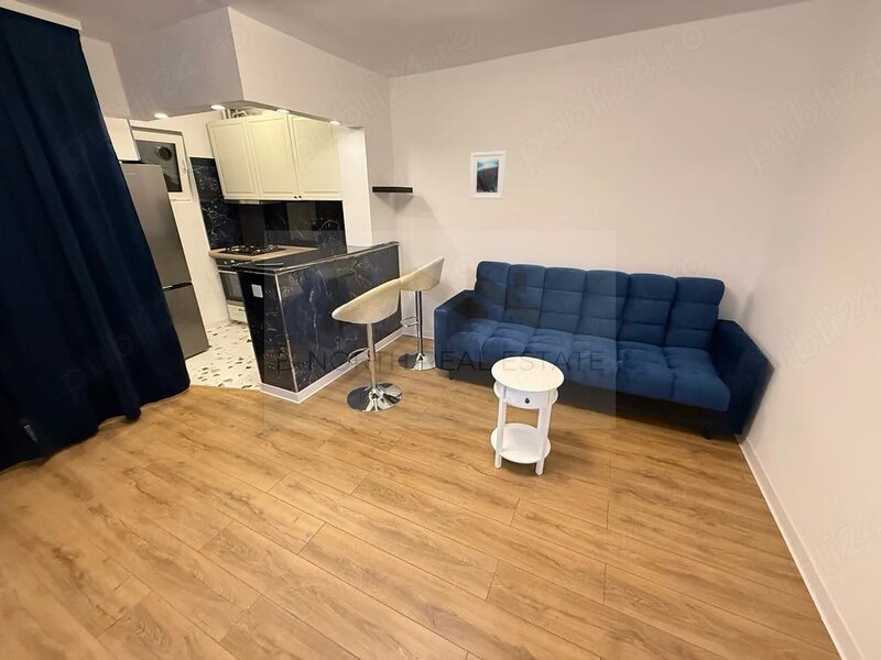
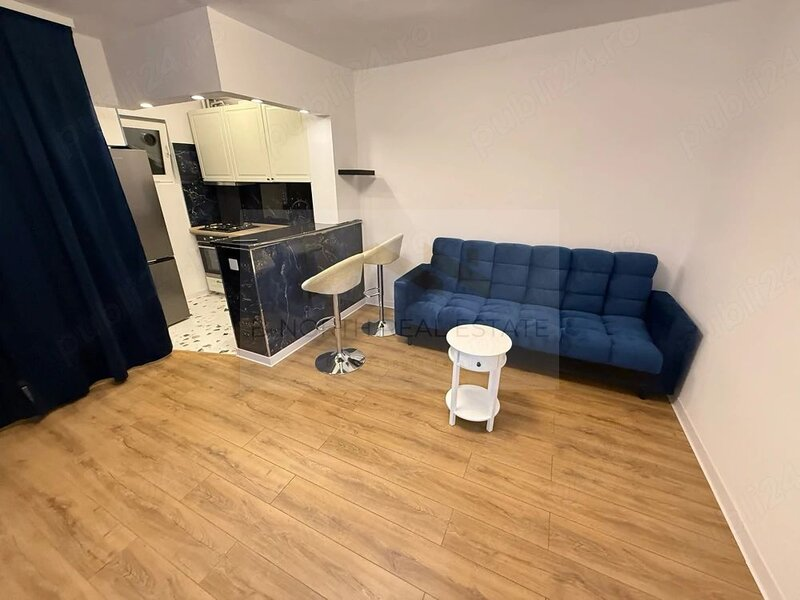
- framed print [469,150,508,200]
